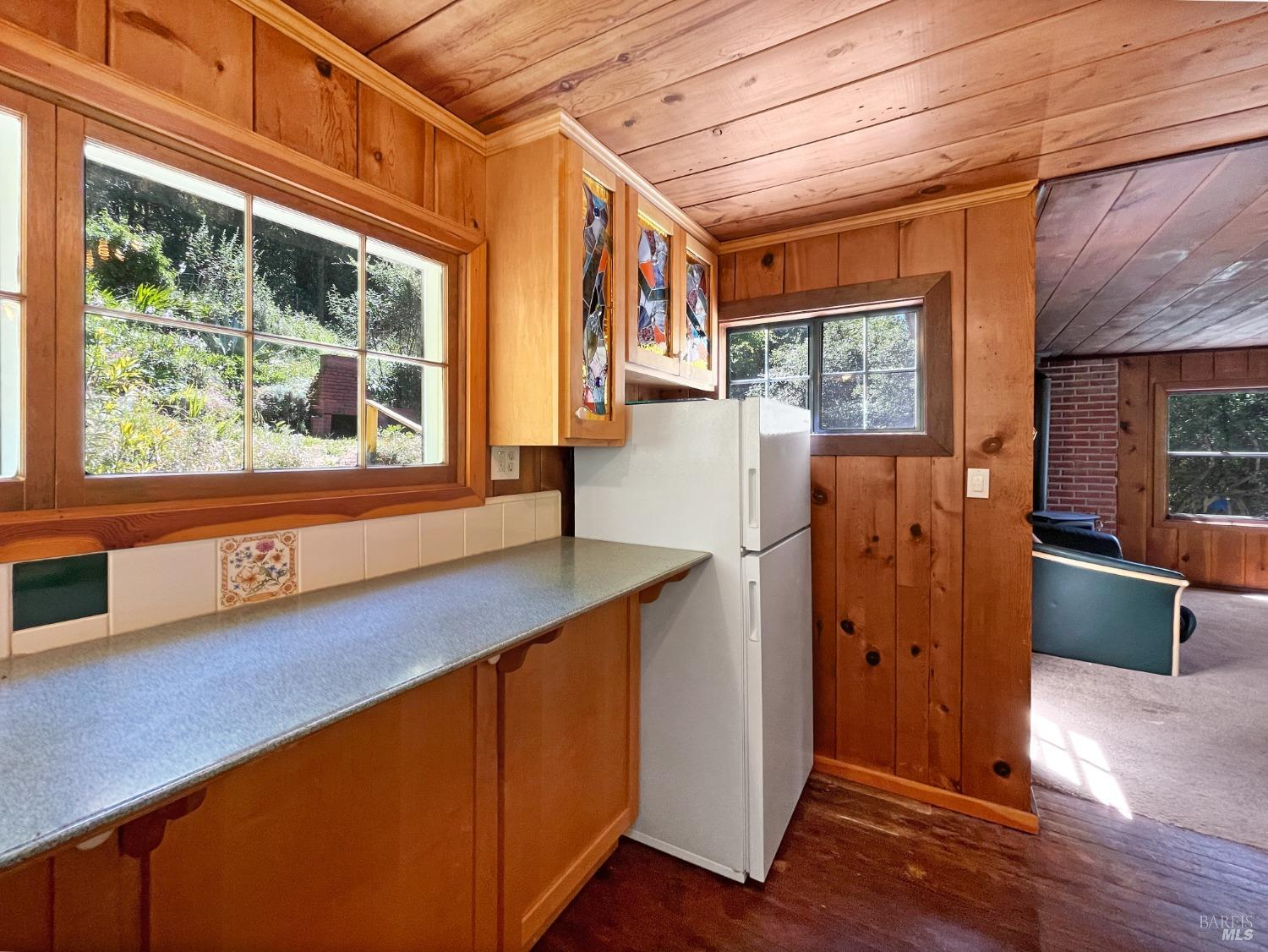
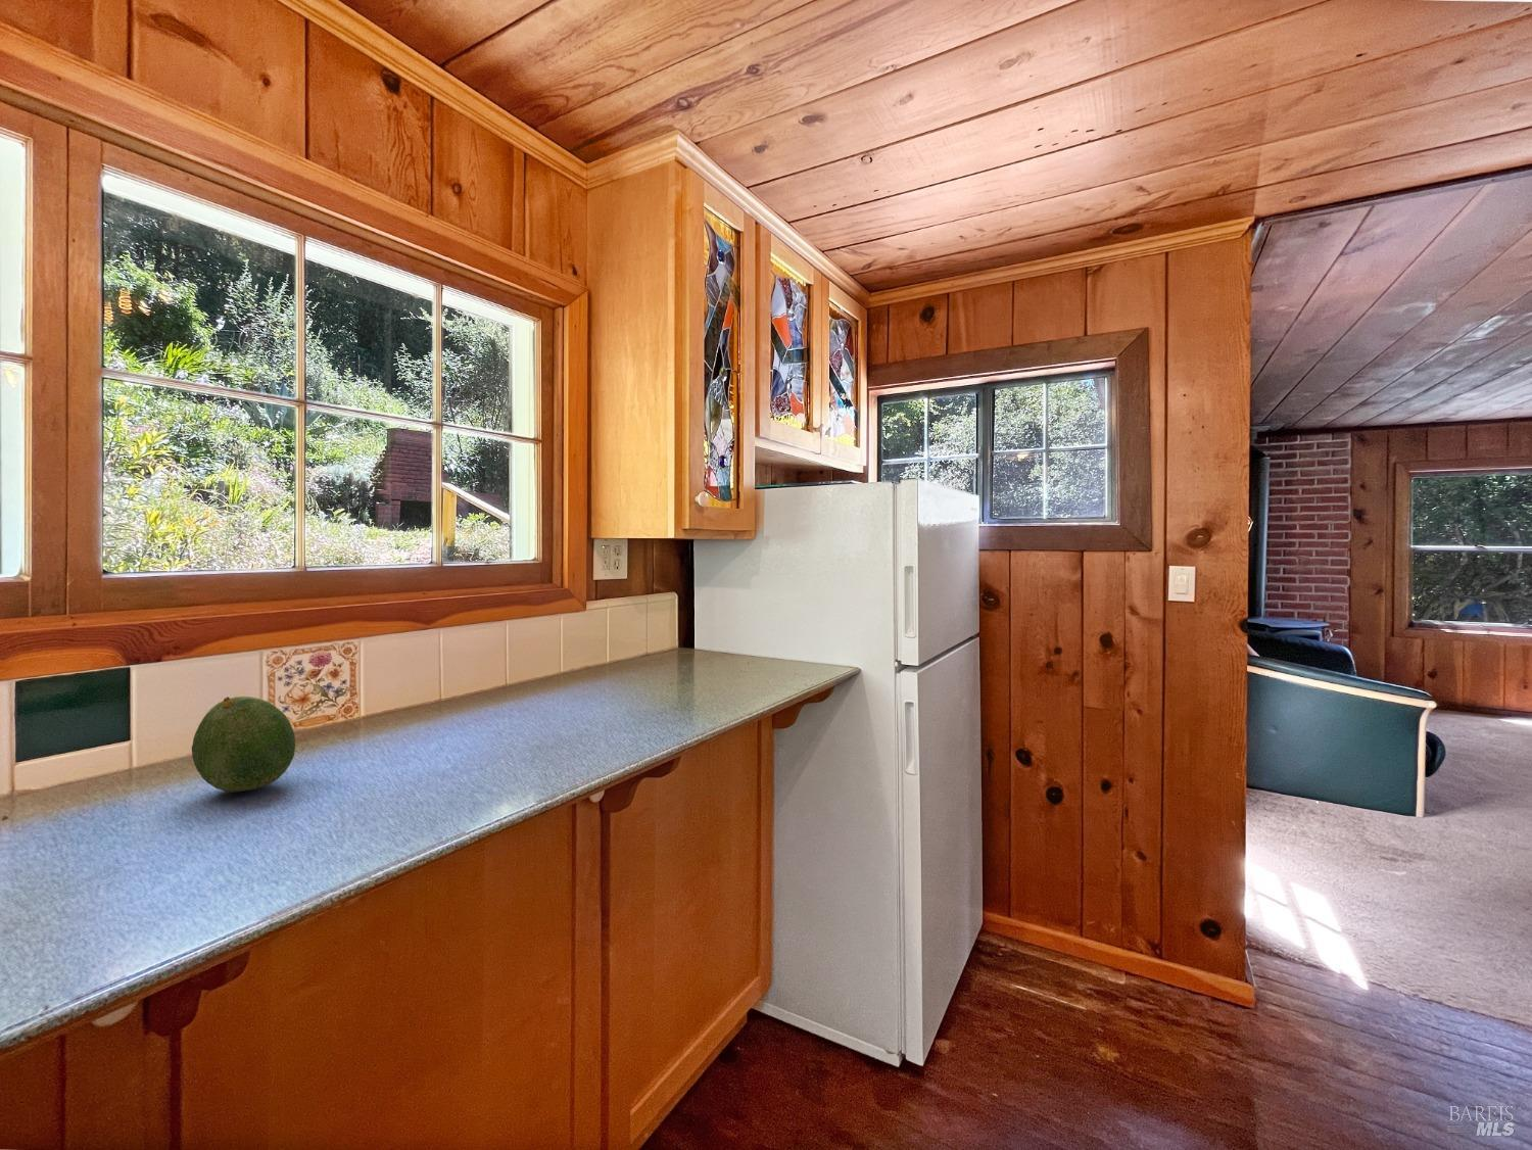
+ fruit [191,696,296,794]
